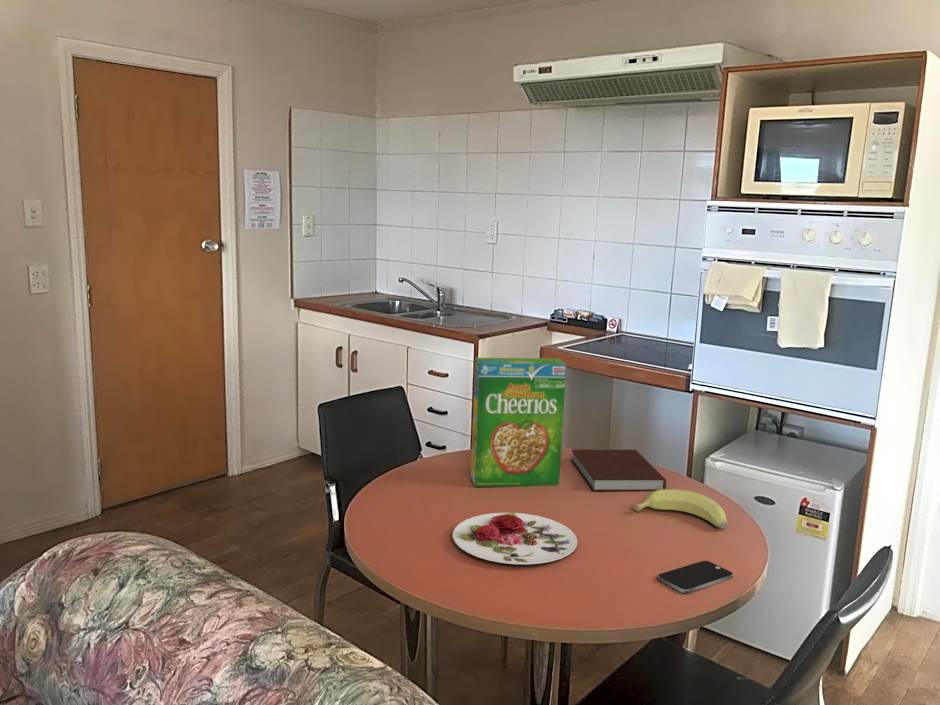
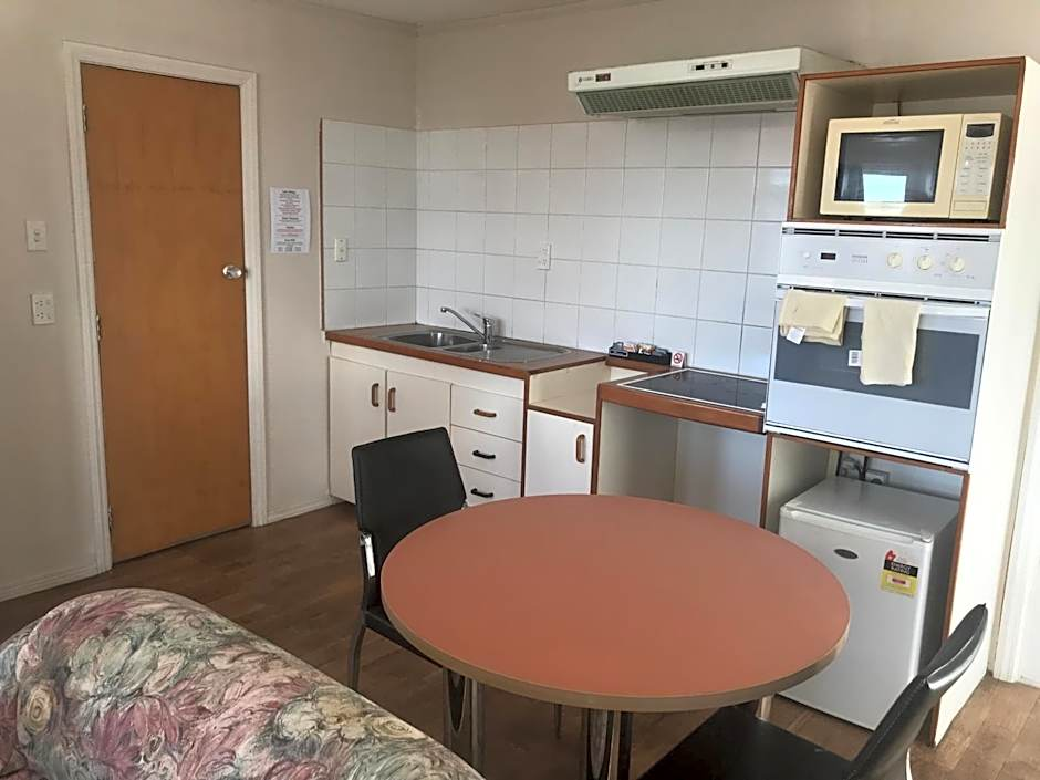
- cereal box [470,357,567,488]
- notebook [570,449,667,492]
- plate [452,512,578,565]
- banana [633,488,728,529]
- smartphone [656,560,734,594]
